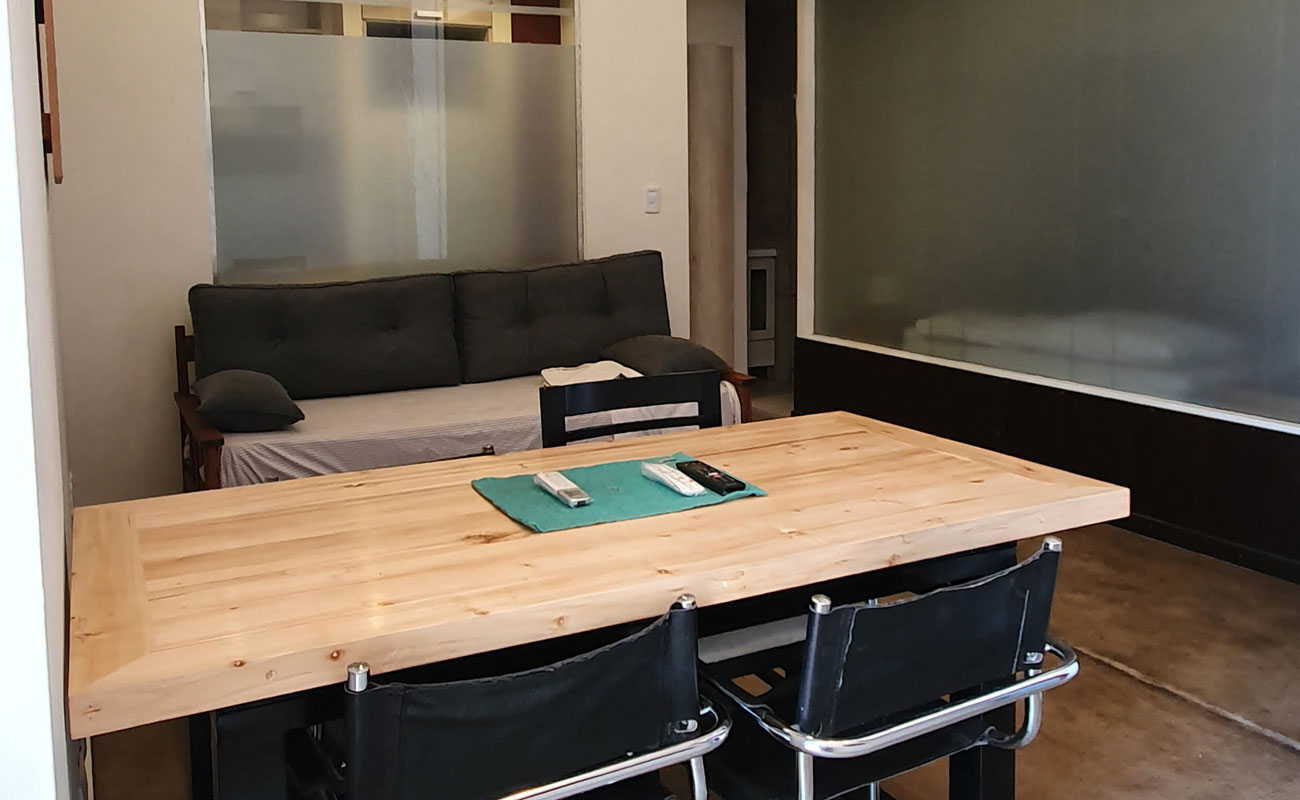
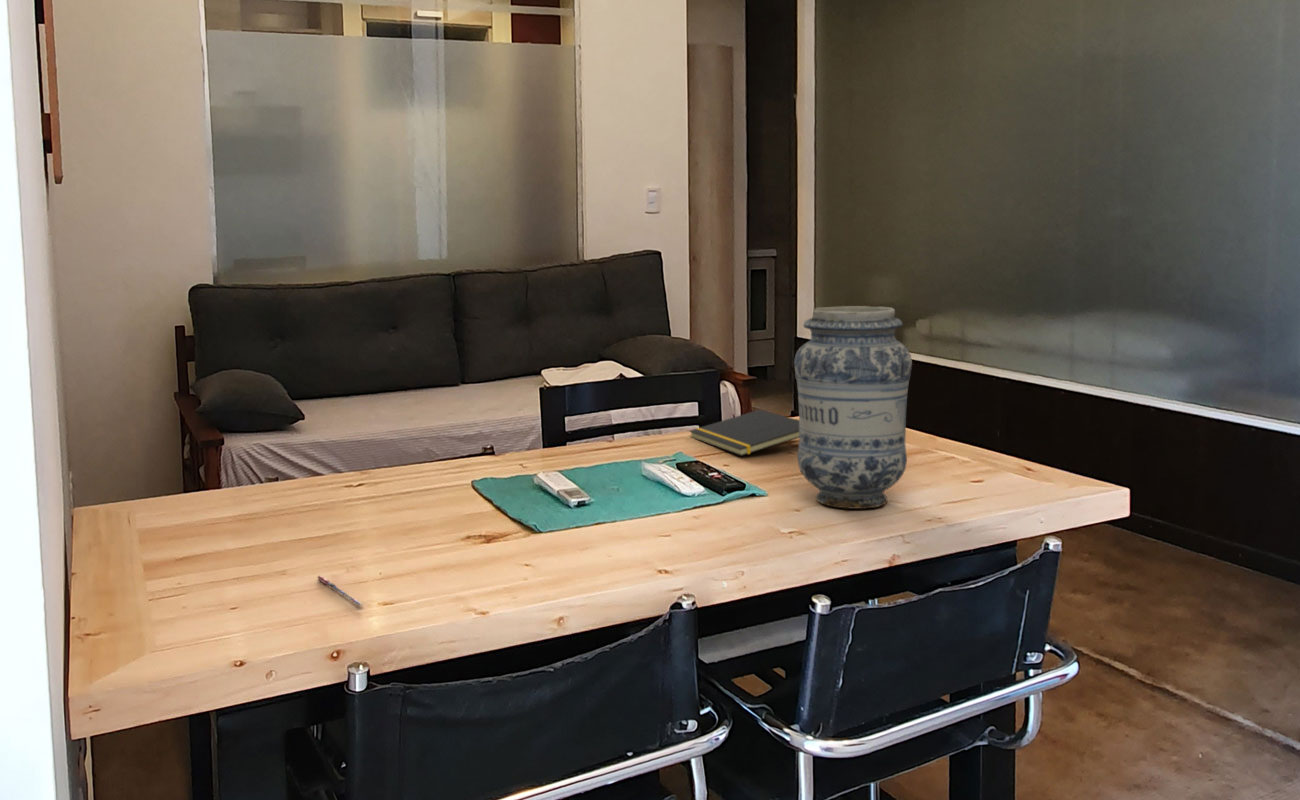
+ pen [317,575,364,607]
+ notepad [688,409,799,457]
+ vase [793,305,913,510]
